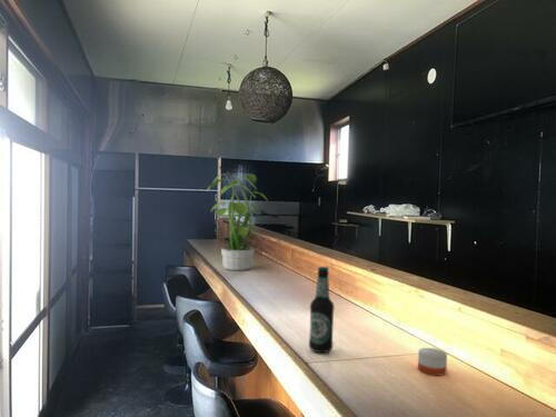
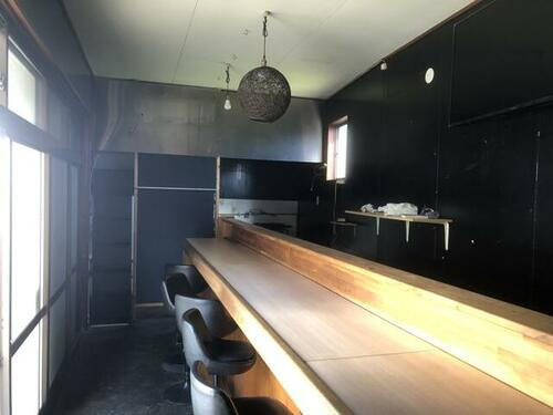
- candle [417,347,448,377]
- potted plant [206,172,269,271]
- bottle [308,266,335,354]
